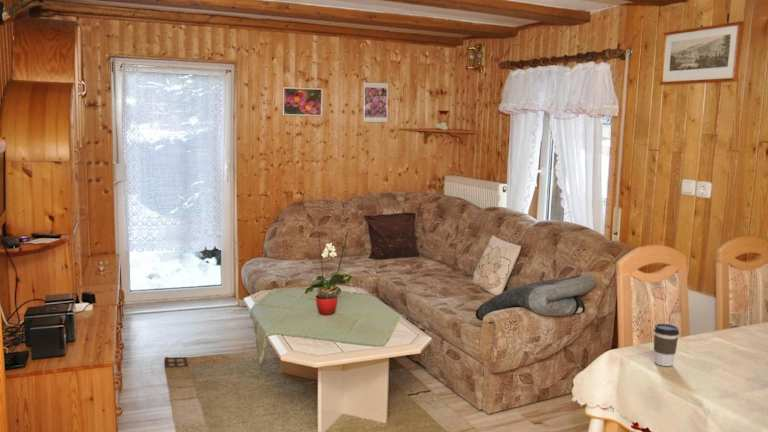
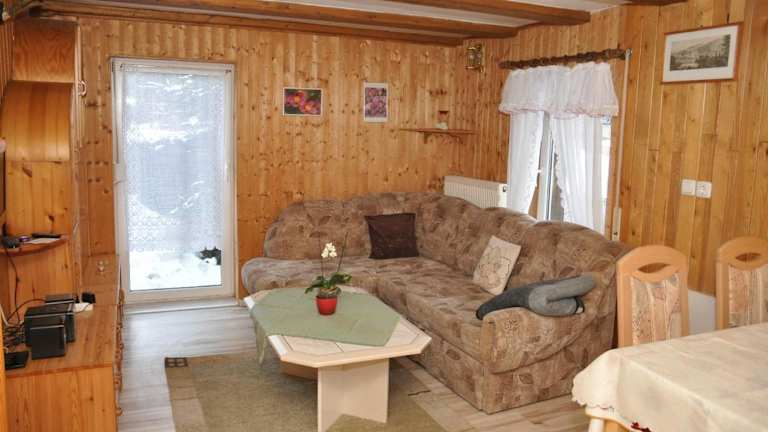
- coffee cup [653,323,680,367]
